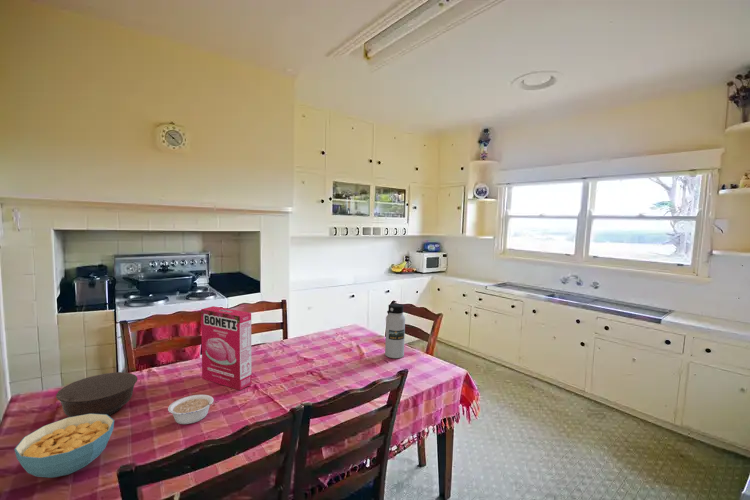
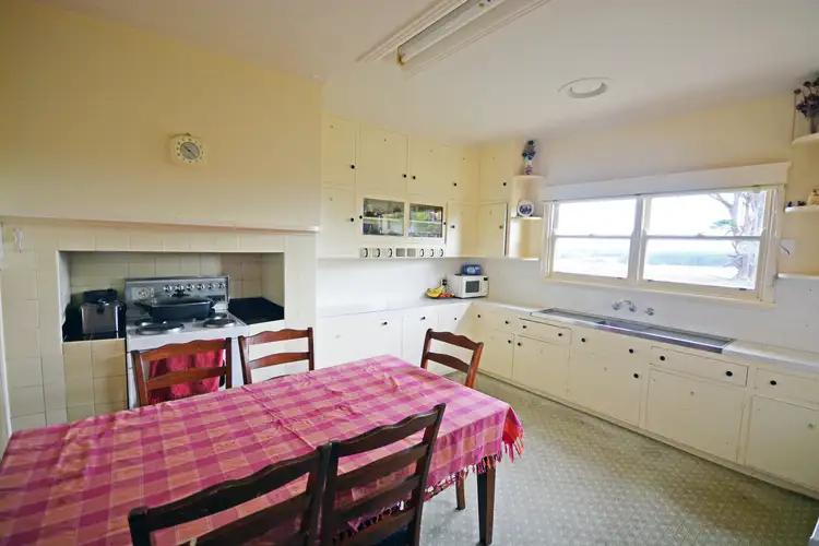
- cereal bowl [13,414,115,479]
- legume [167,394,220,425]
- cereal box [200,305,252,391]
- water bottle [384,303,406,359]
- bowl [55,371,139,417]
